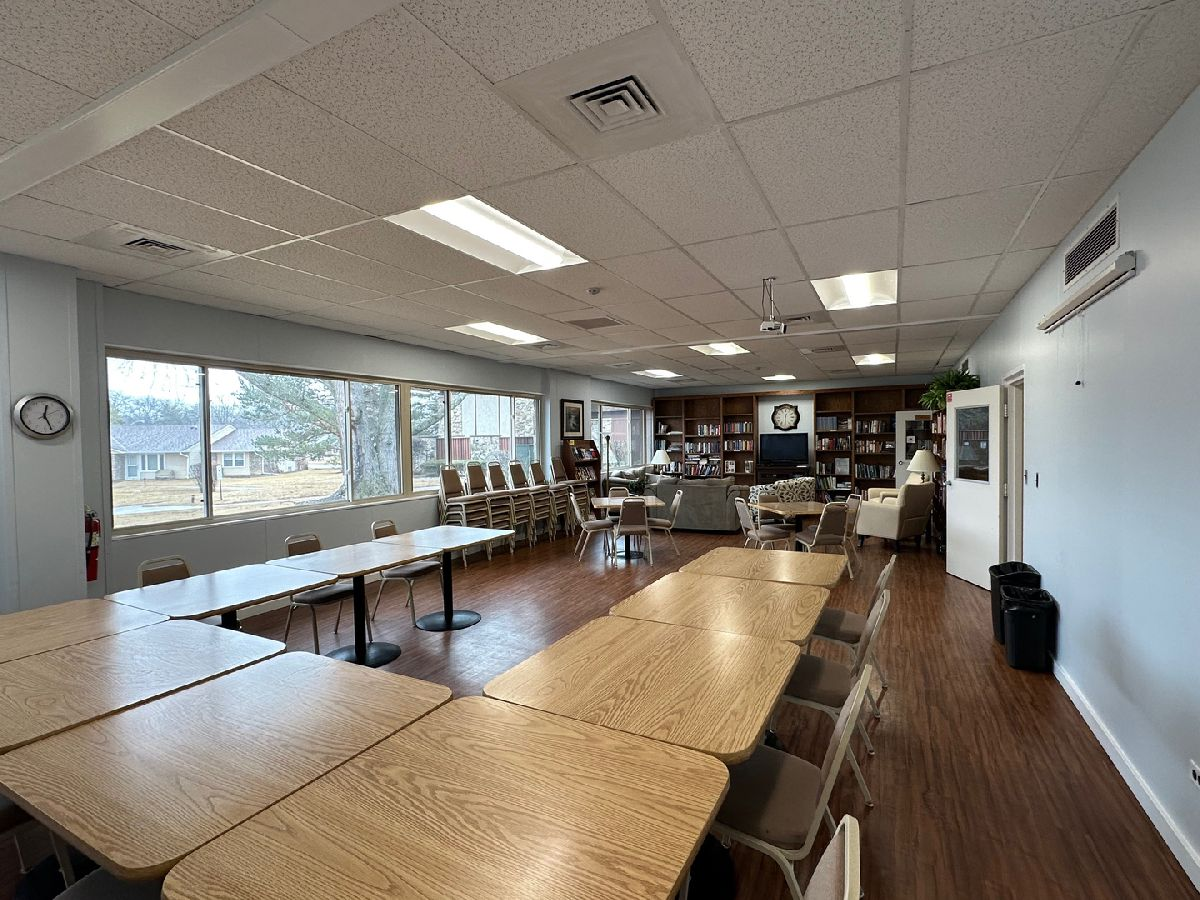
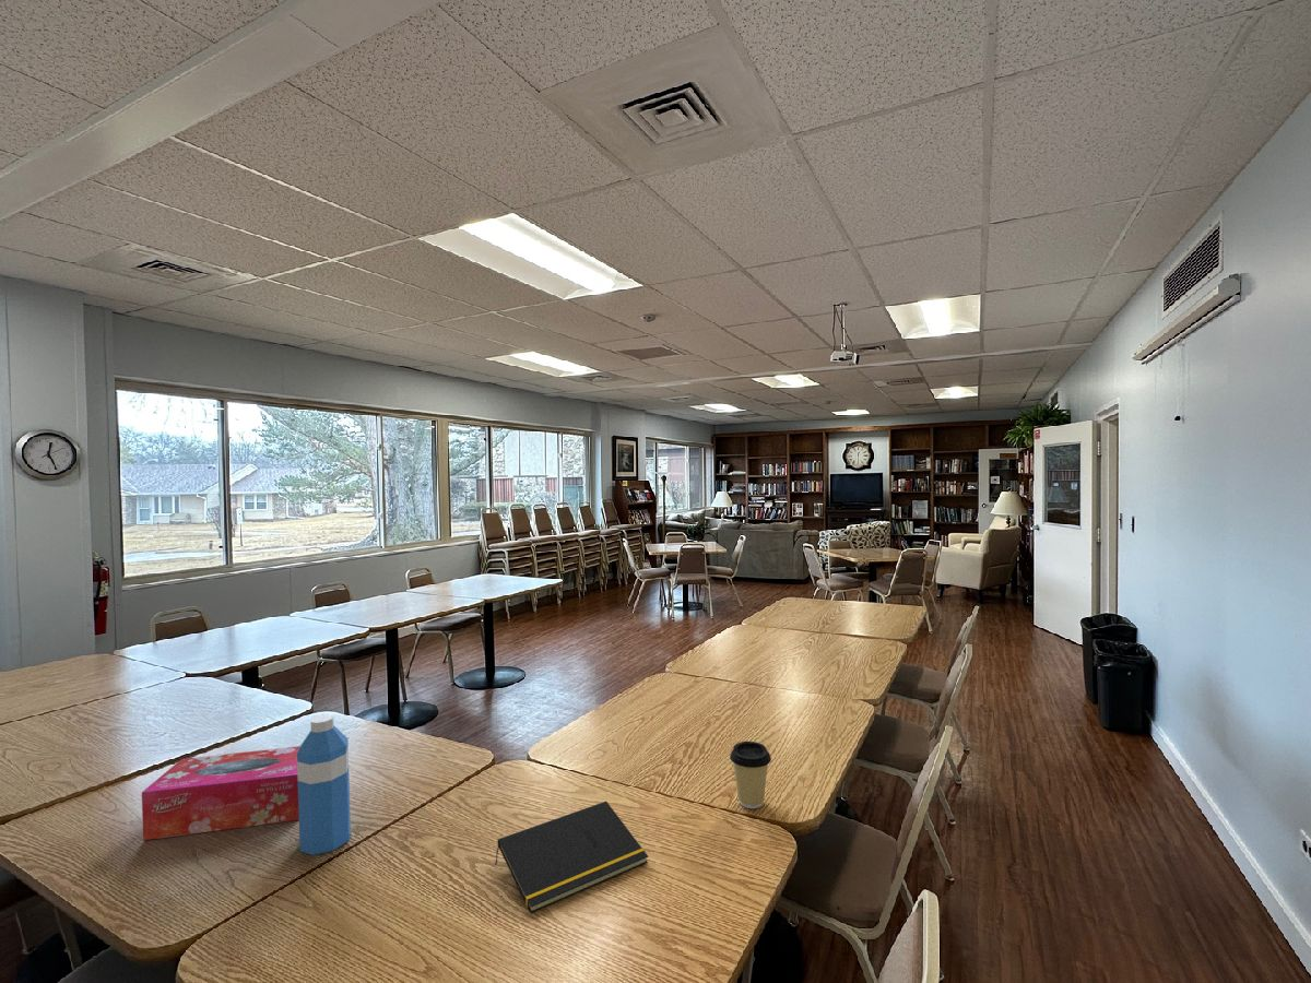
+ tissue box [141,745,300,841]
+ water bottle [297,713,352,856]
+ notepad [494,801,649,914]
+ coffee cup [729,741,772,809]
